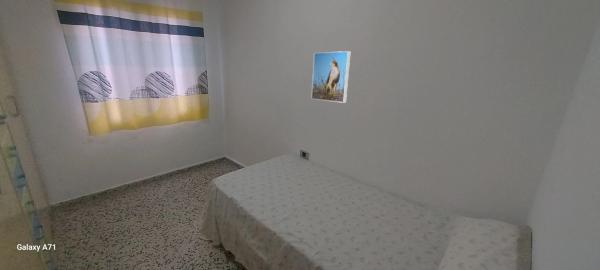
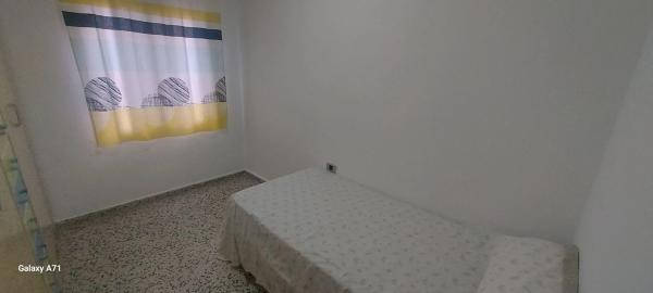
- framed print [310,50,351,104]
